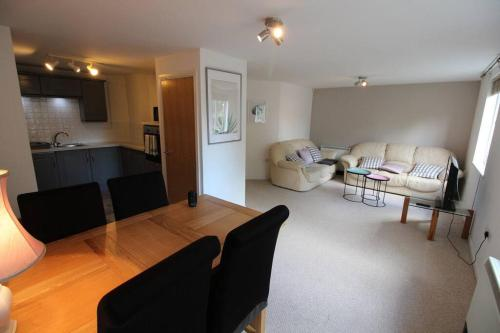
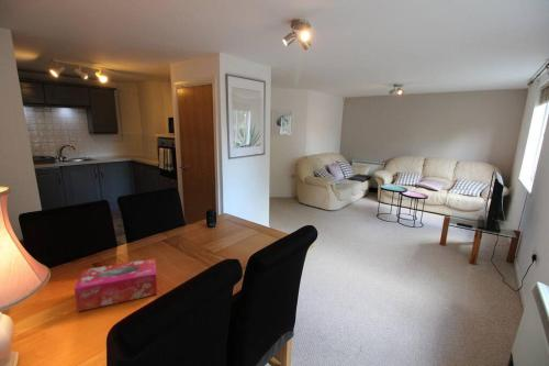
+ tissue box [74,257,158,312]
